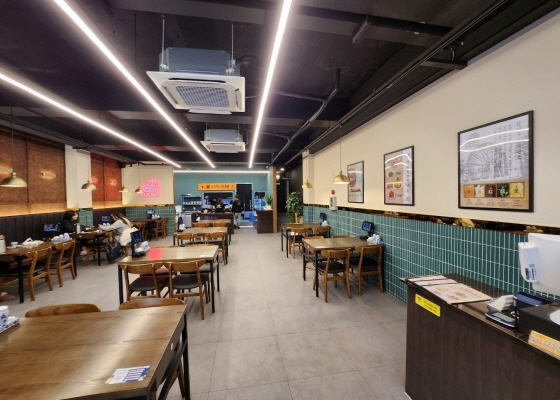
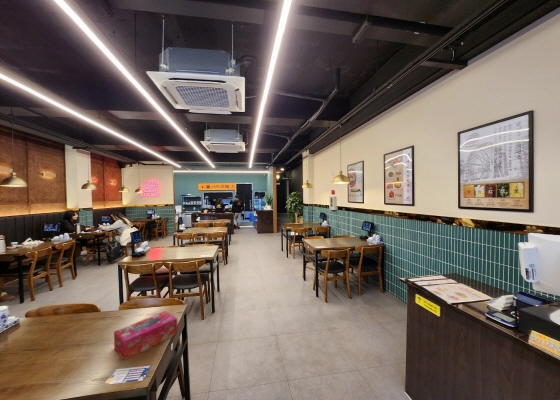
+ tissue box [113,310,179,361]
